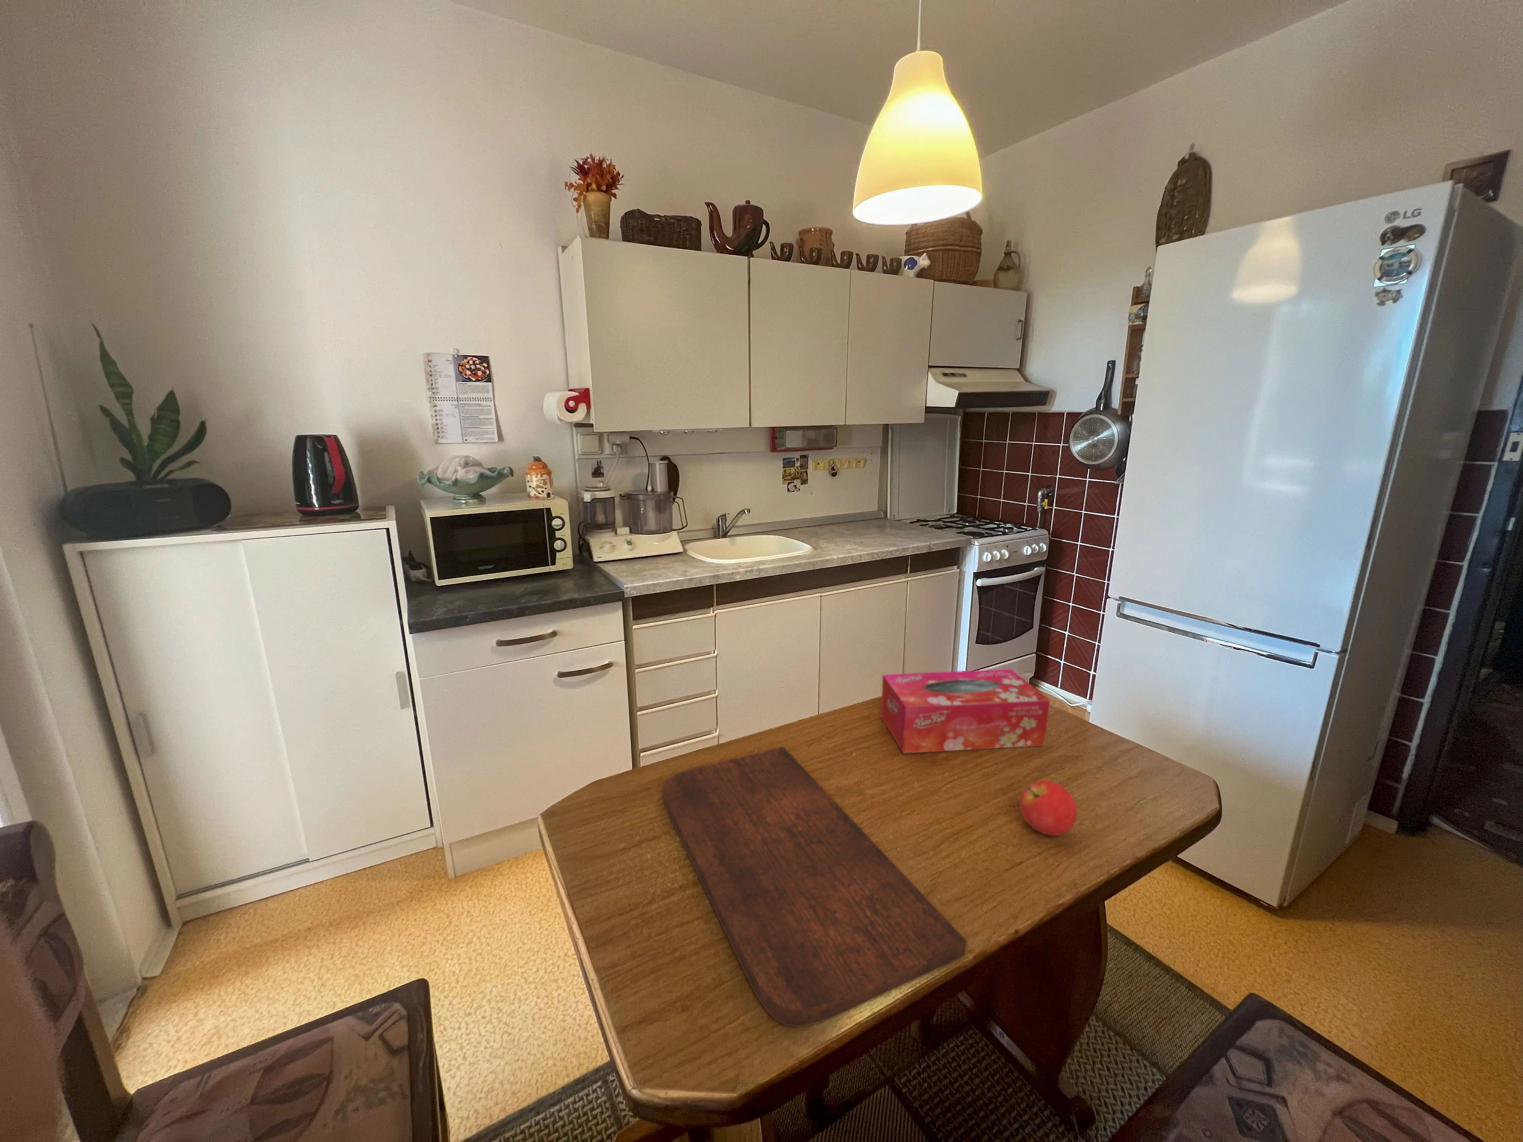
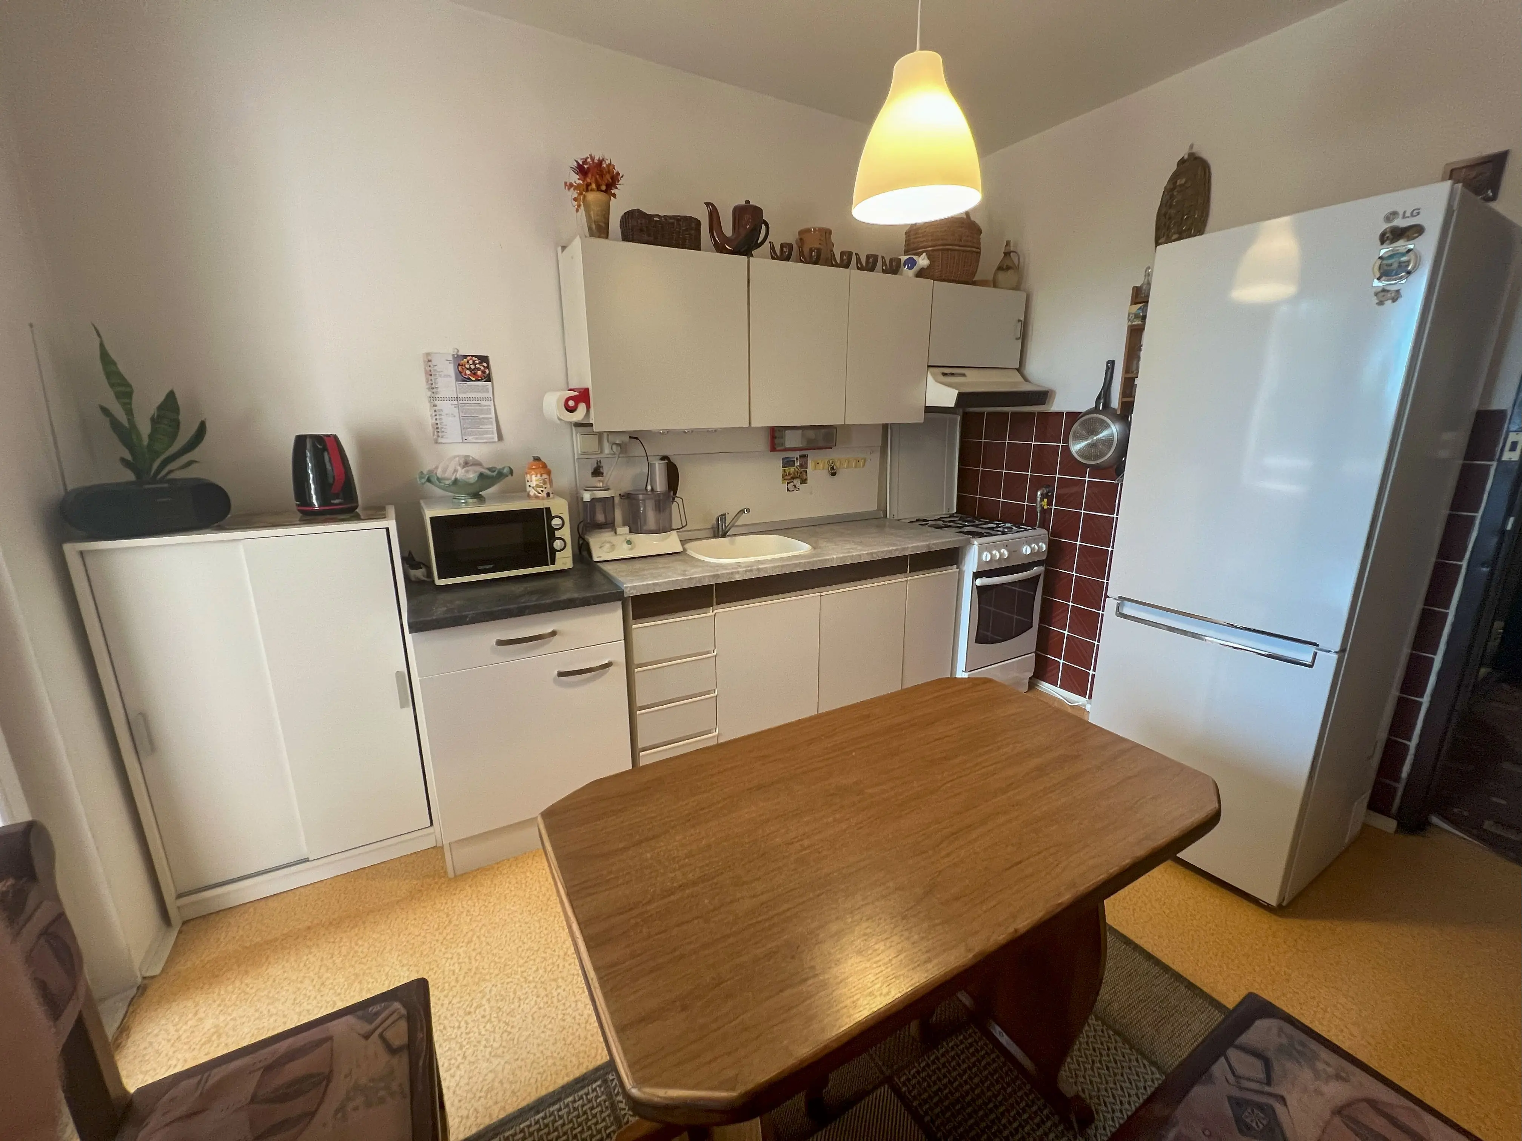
- cutting board [663,746,968,1027]
- tissue box [880,669,1051,753]
- fruit [1019,780,1077,836]
